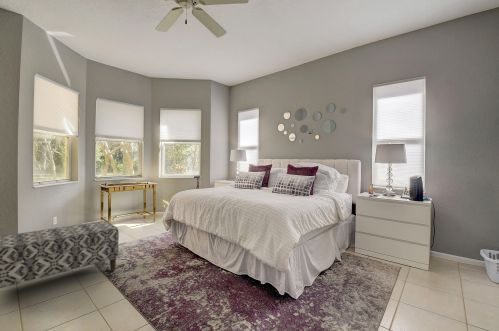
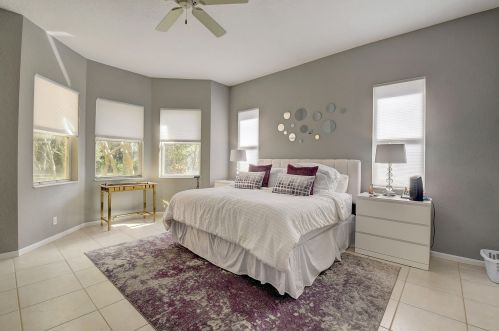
- bench [0,220,120,289]
